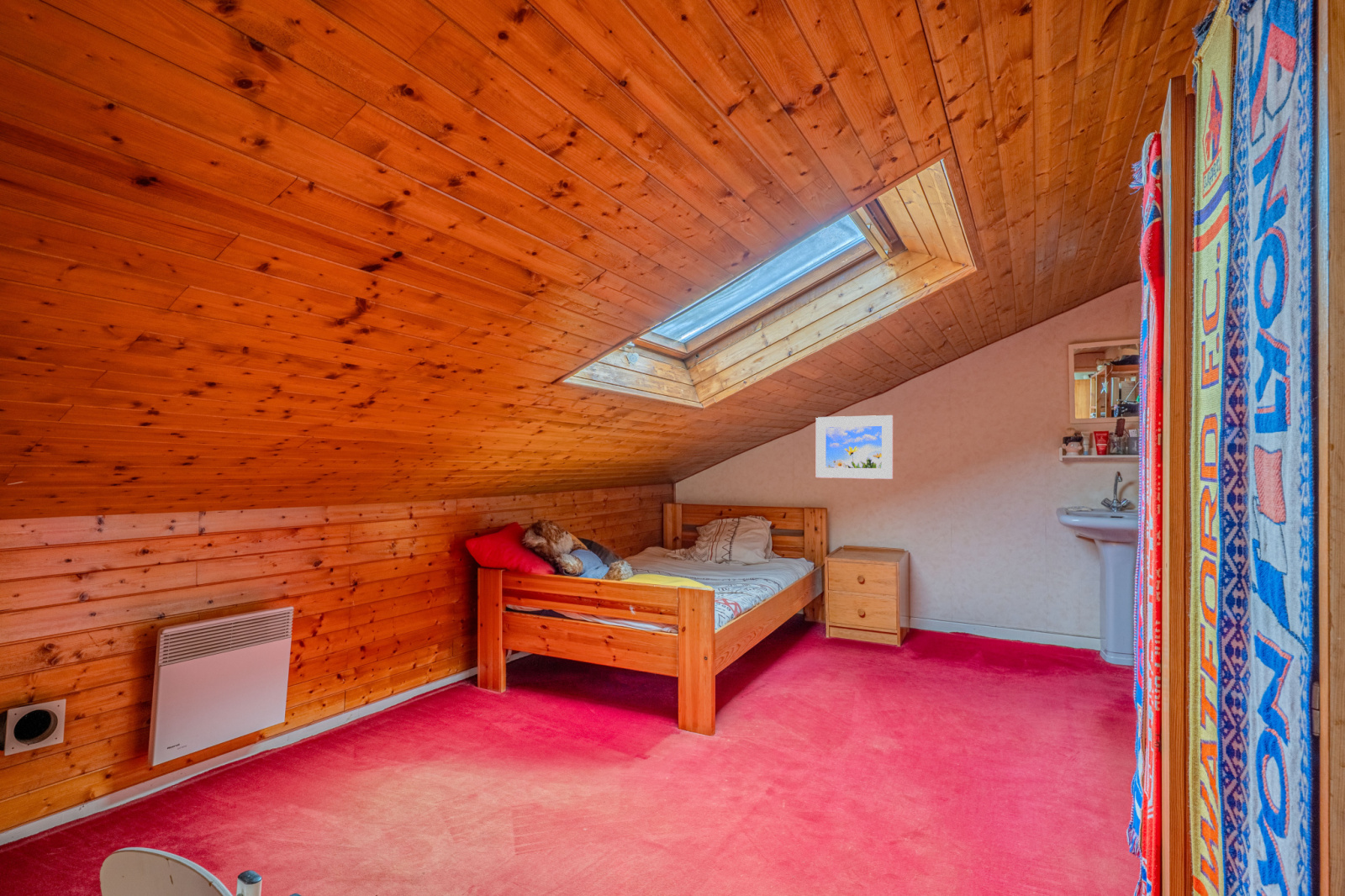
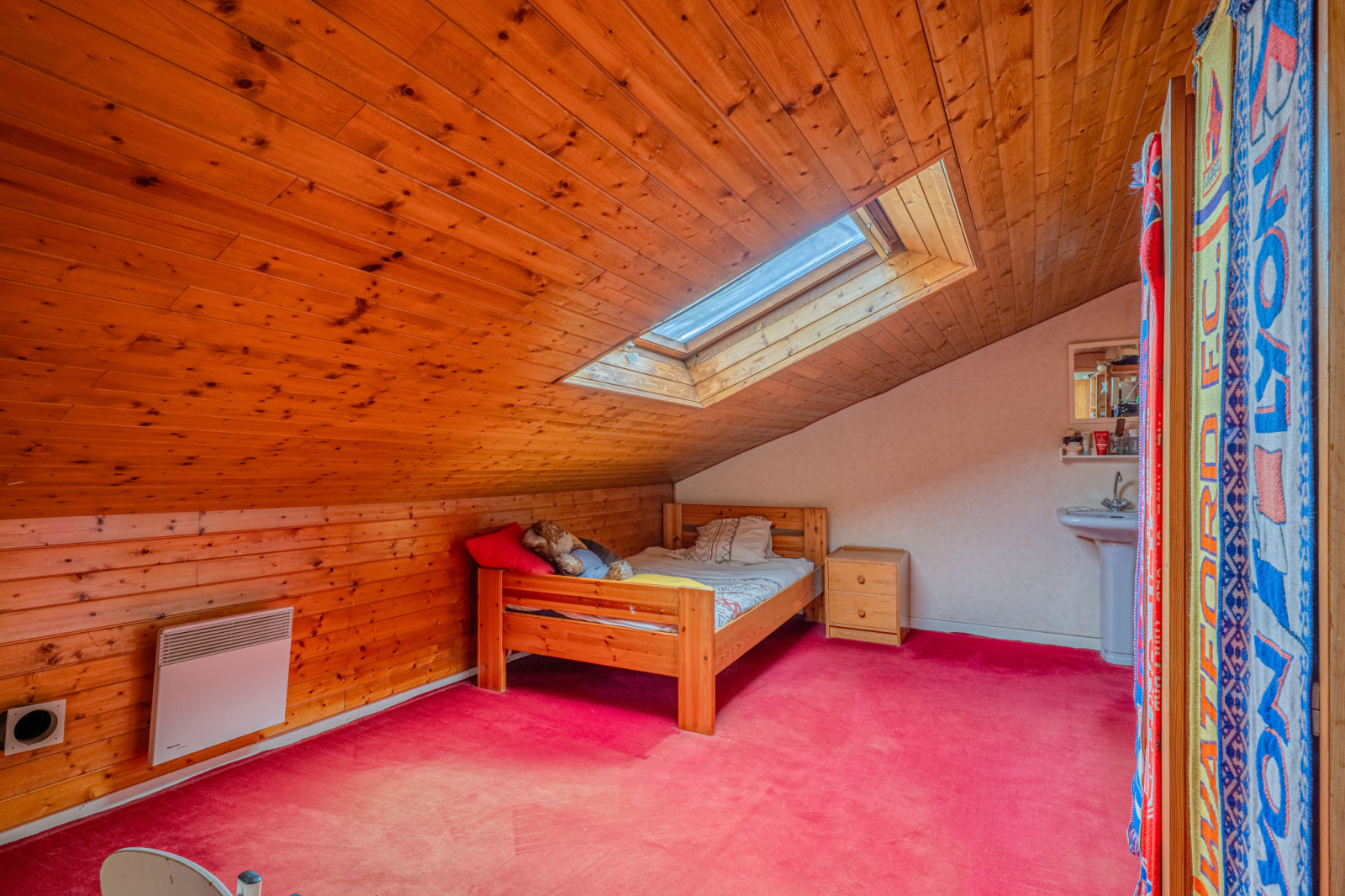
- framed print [815,414,894,480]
